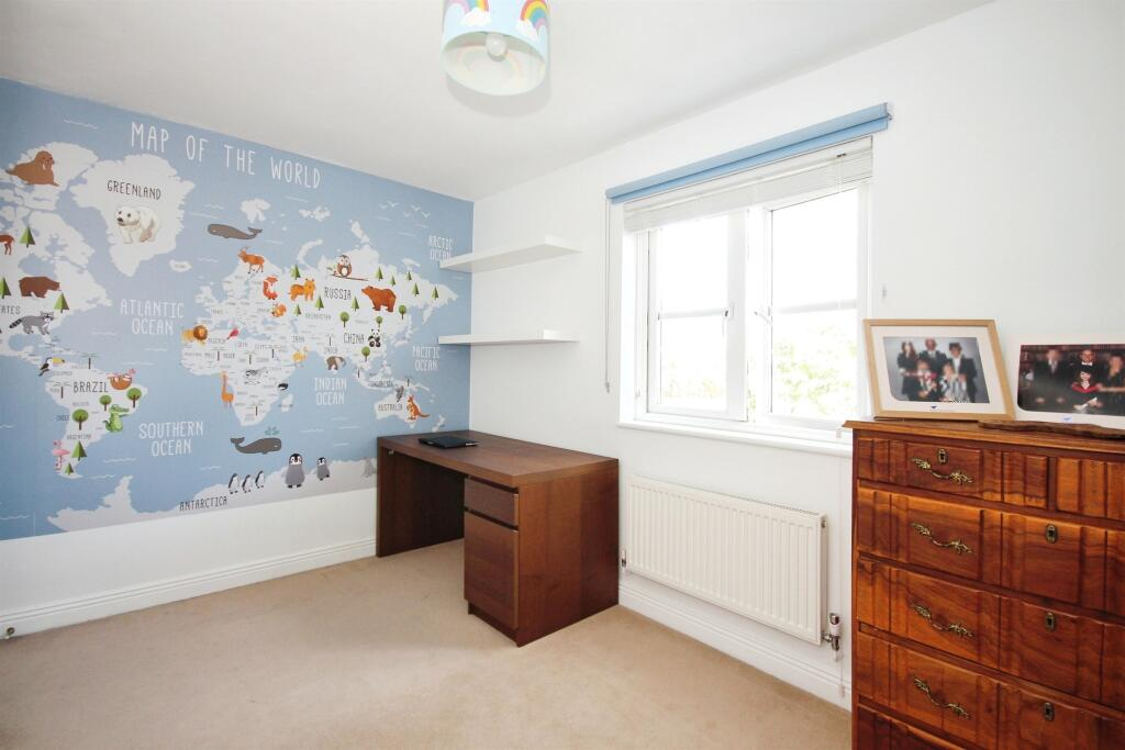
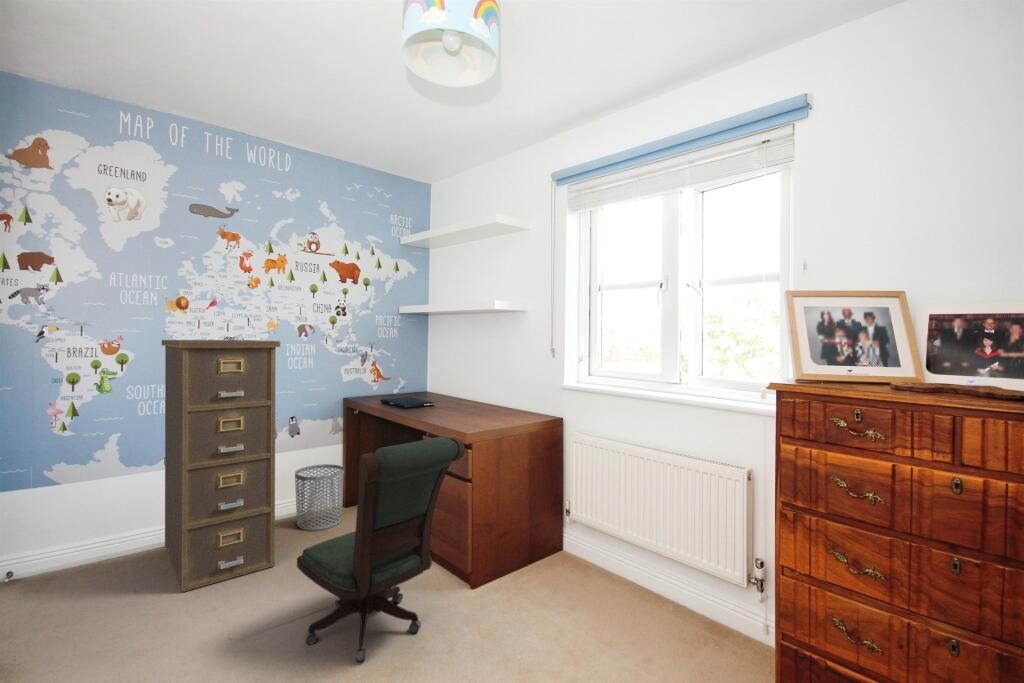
+ office chair [296,435,466,663]
+ waste bin [294,463,345,531]
+ filing cabinet [161,339,281,593]
